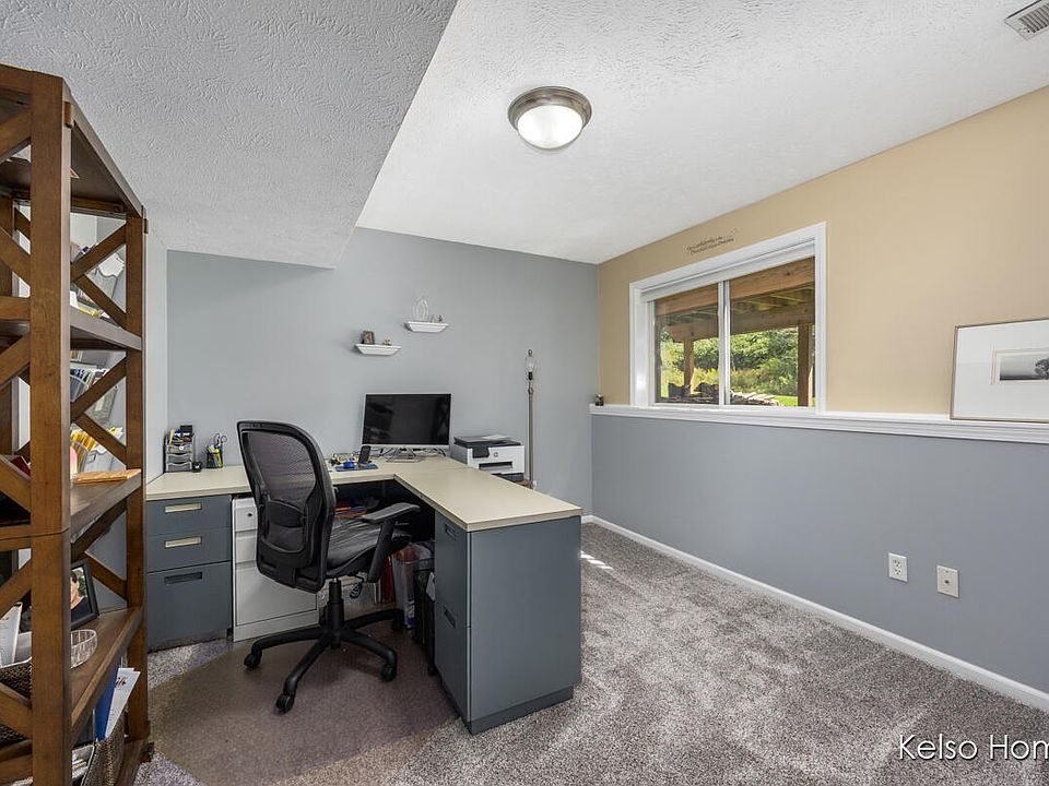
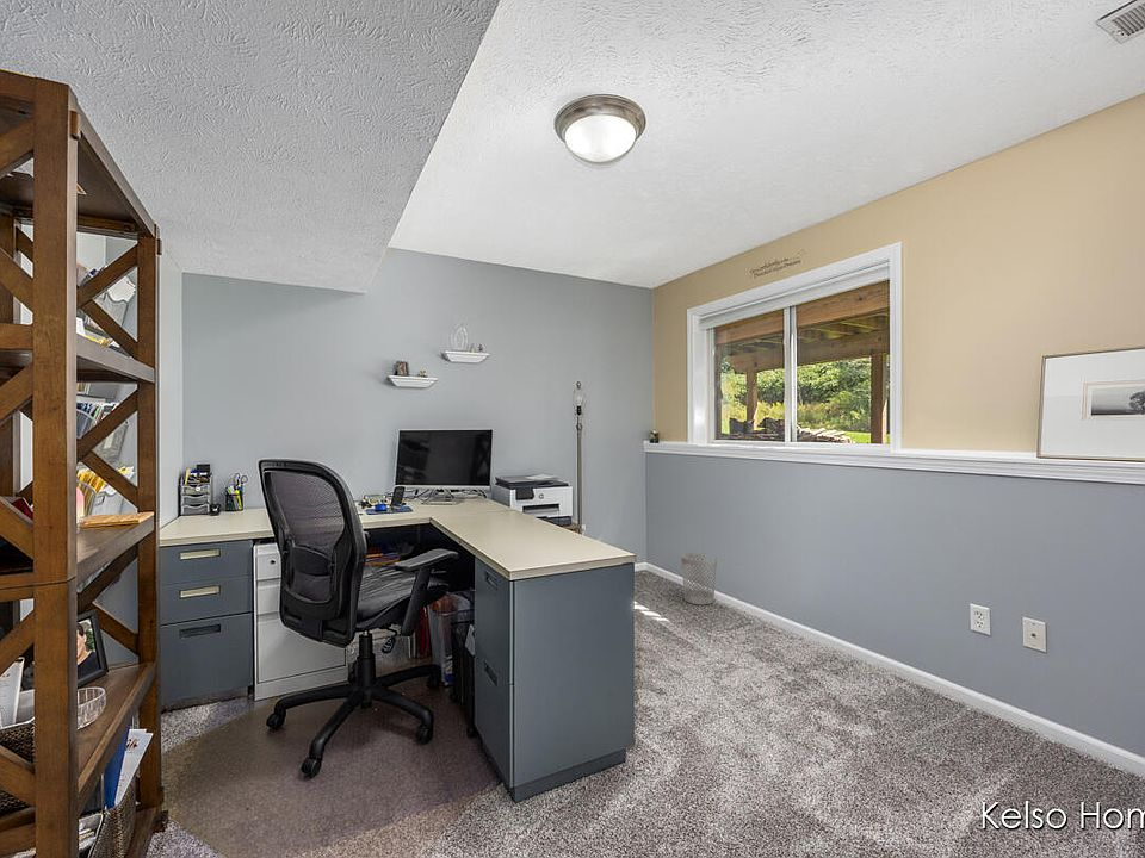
+ wastebasket [680,552,718,605]
